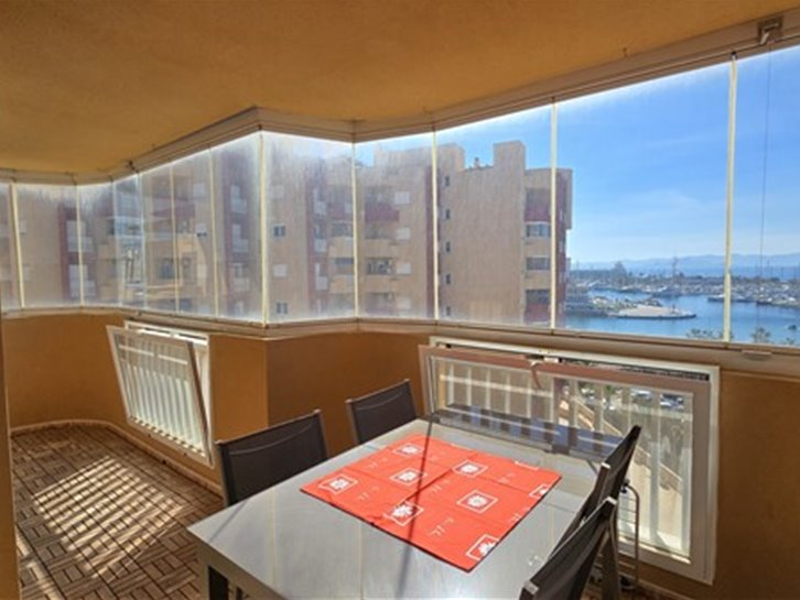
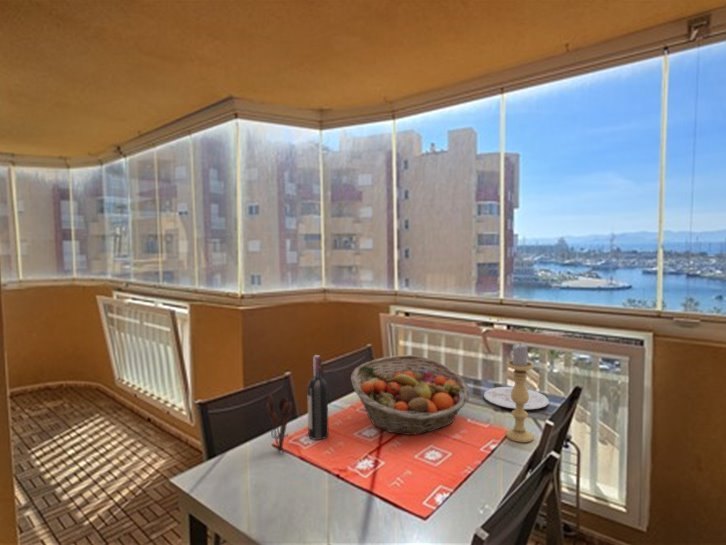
+ wine bottle [306,354,330,441]
+ utensil holder [265,392,293,455]
+ fruit basket [350,354,471,436]
+ candle holder [505,343,534,443]
+ plate [483,386,550,410]
